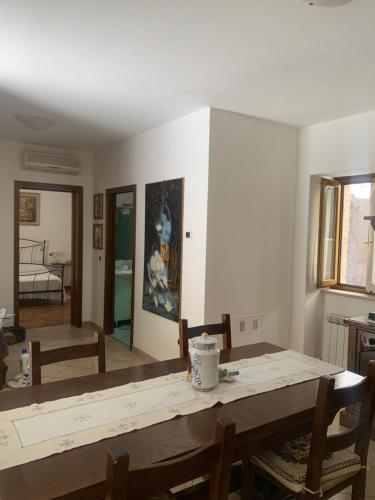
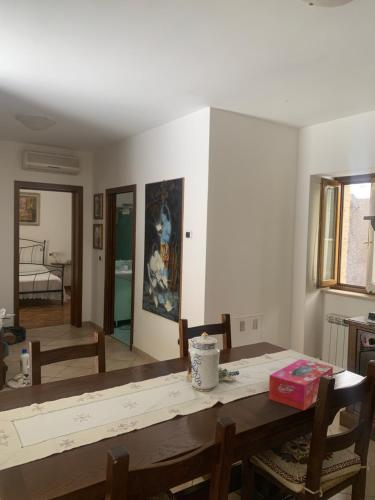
+ tissue box [268,358,334,411]
